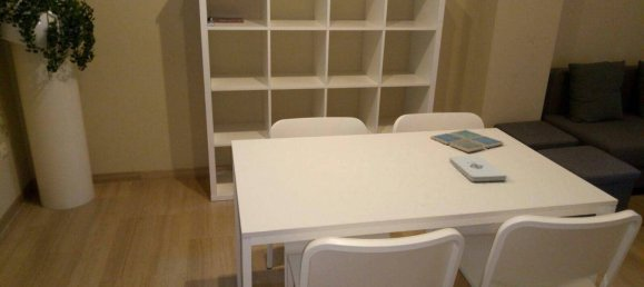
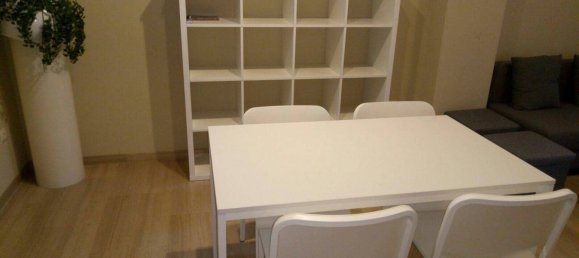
- notepad [448,155,507,182]
- drink coaster [429,129,505,154]
